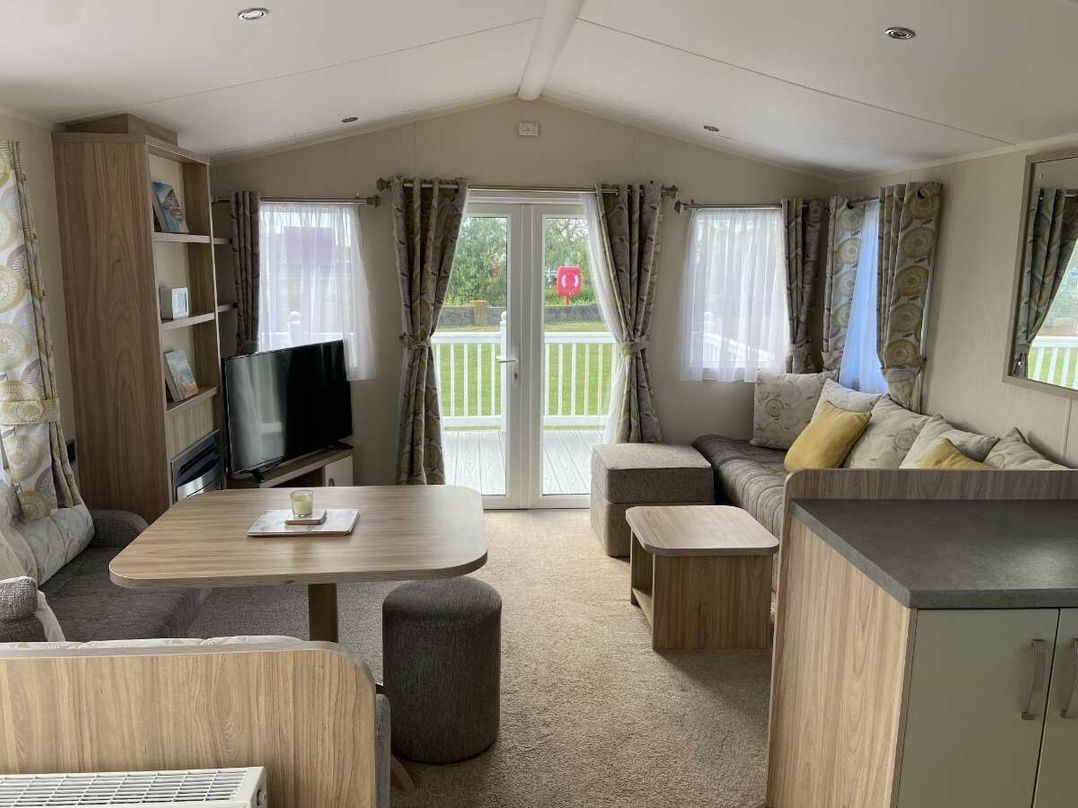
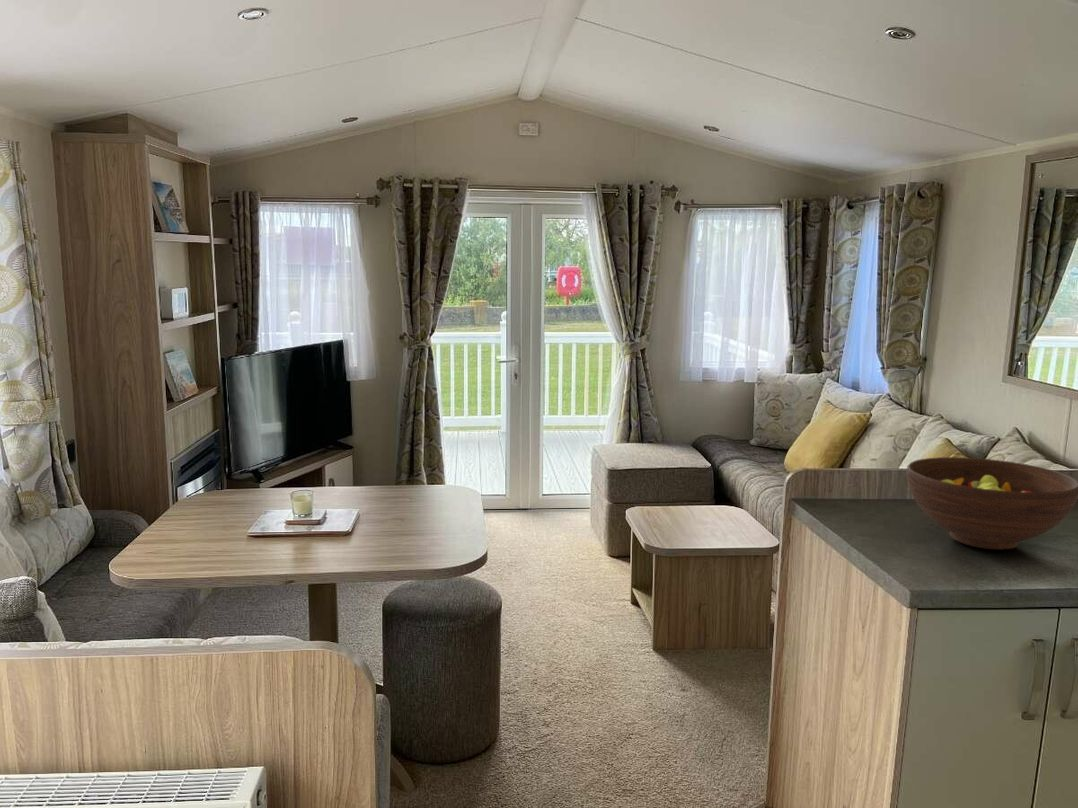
+ fruit bowl [905,456,1078,550]
